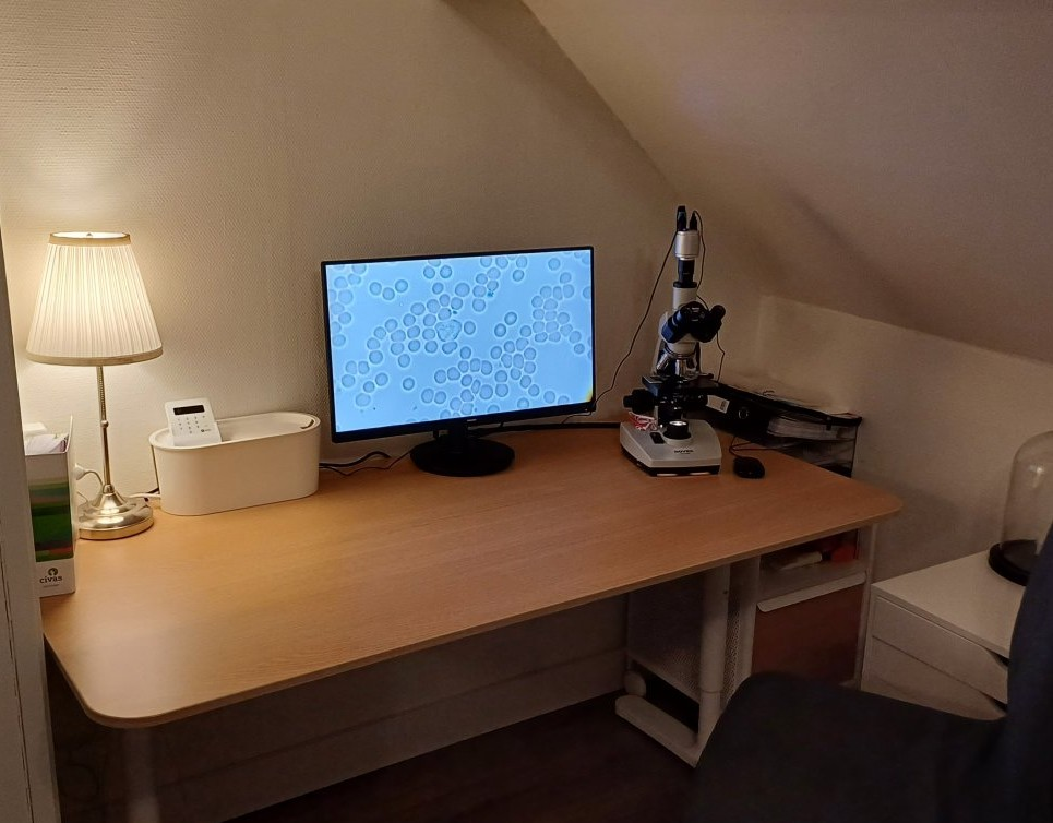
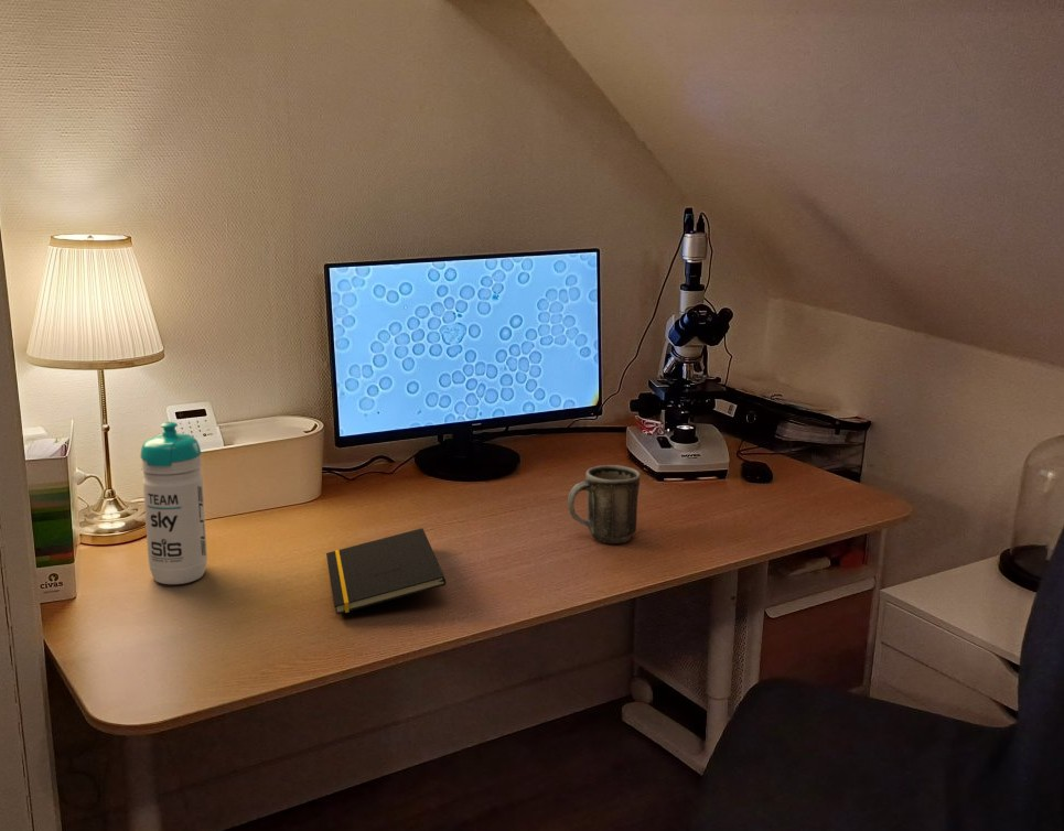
+ mug [567,464,641,544]
+ notepad [325,527,447,616]
+ water bottle [139,421,208,585]
